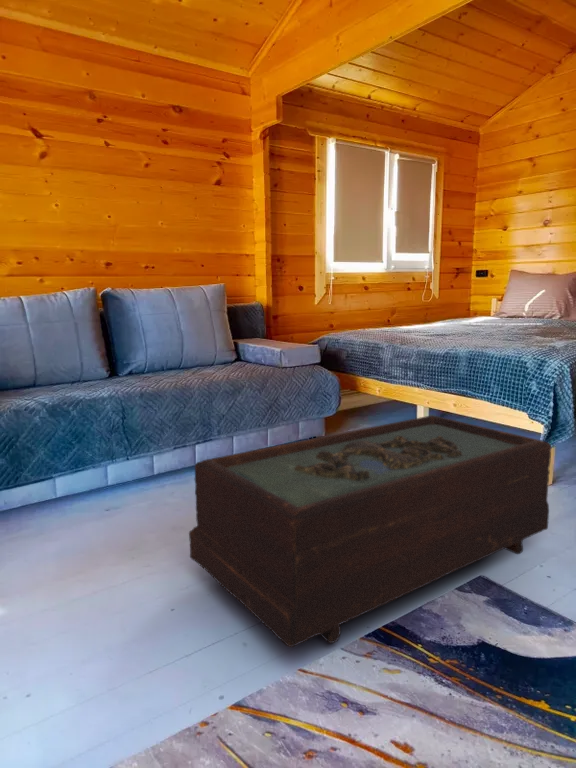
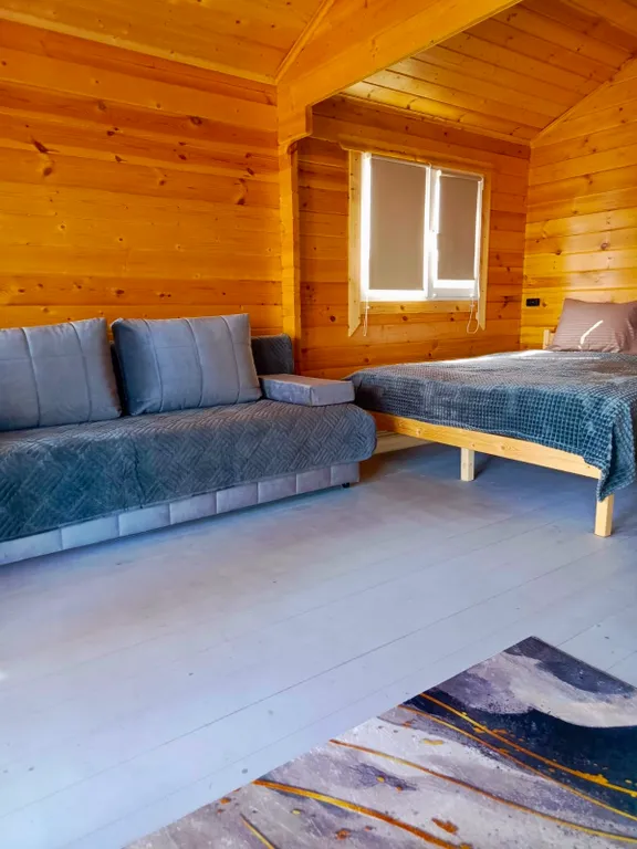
- coffee table [188,414,552,648]
